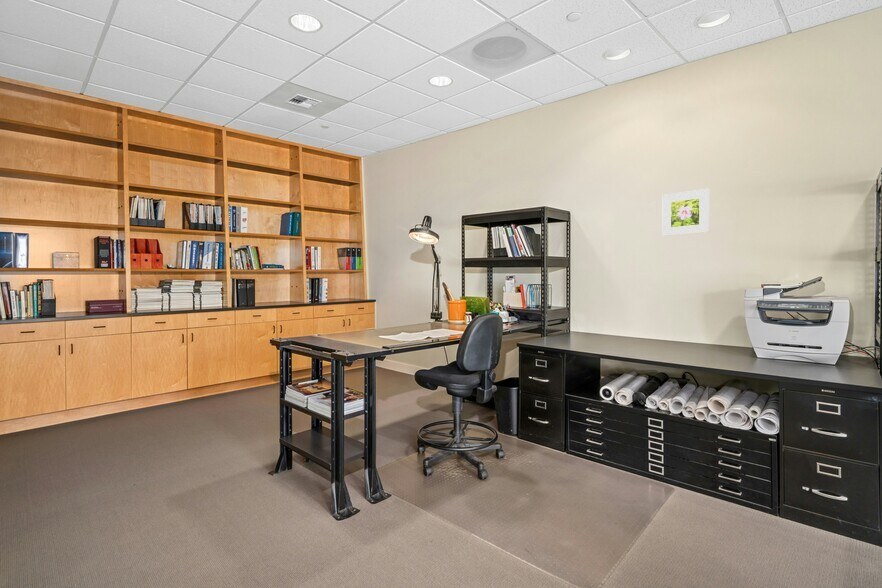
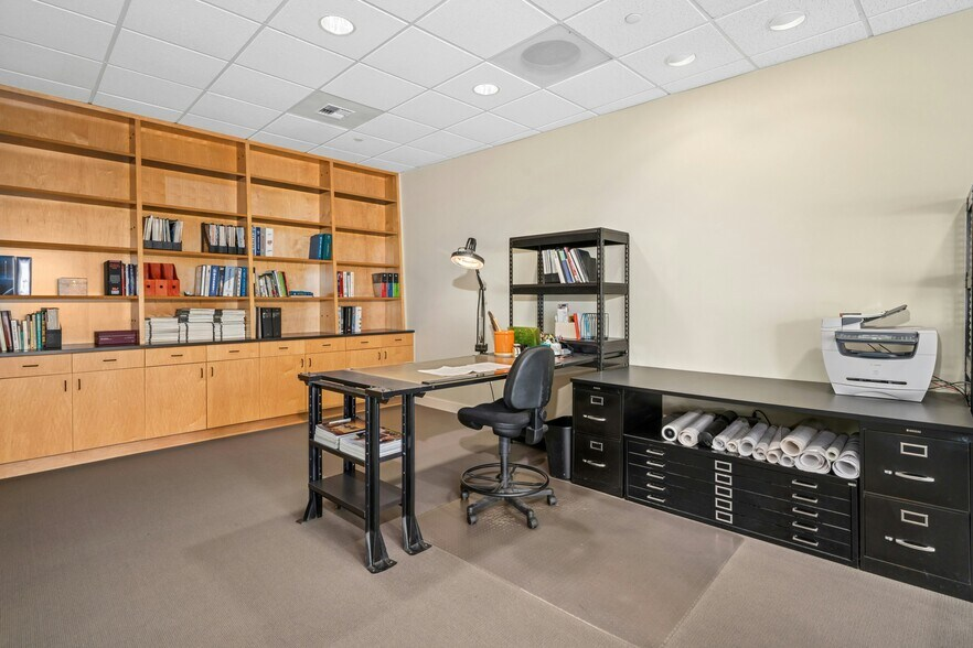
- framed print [662,188,710,237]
